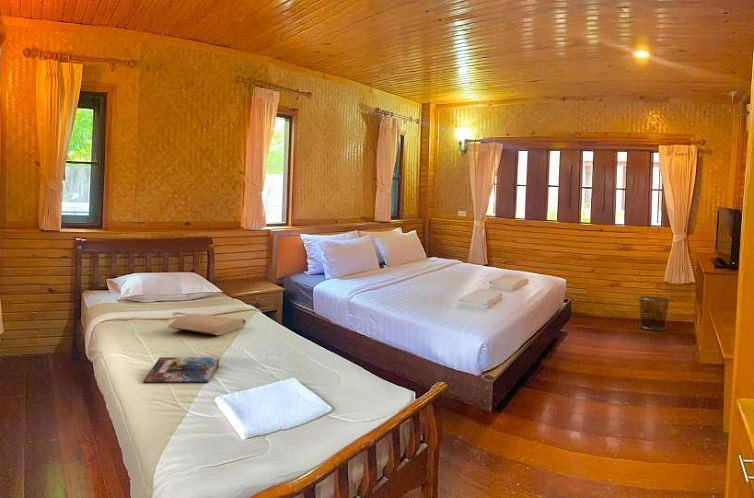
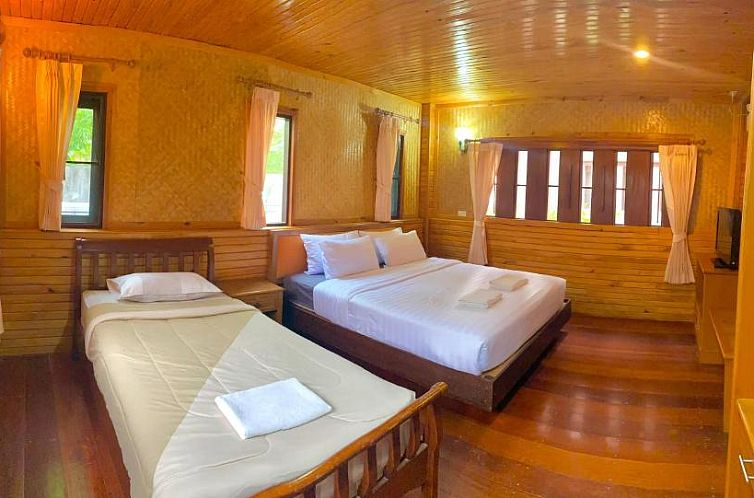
- tote bag [167,311,247,336]
- magazine [142,356,220,383]
- waste bin [638,295,672,332]
